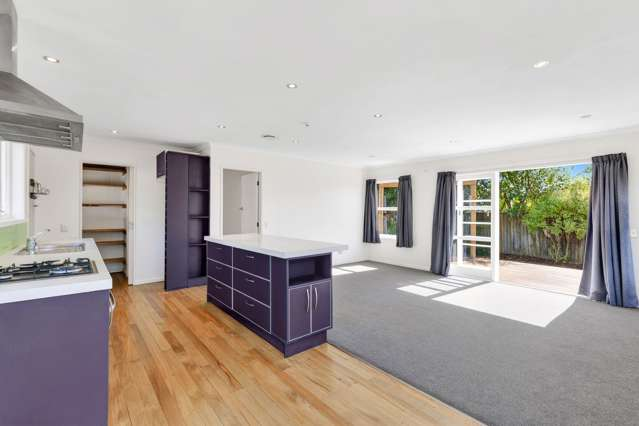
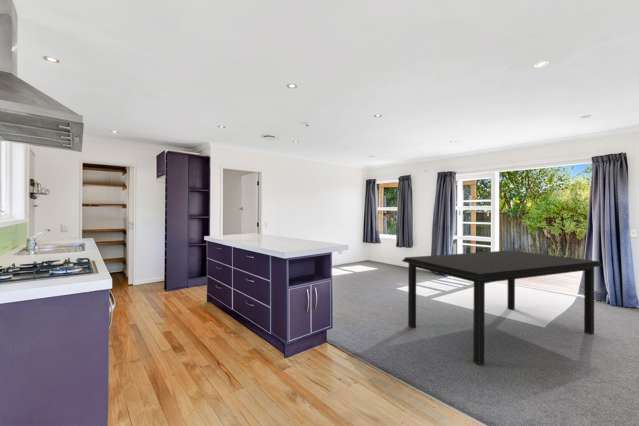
+ dining table [401,249,604,366]
